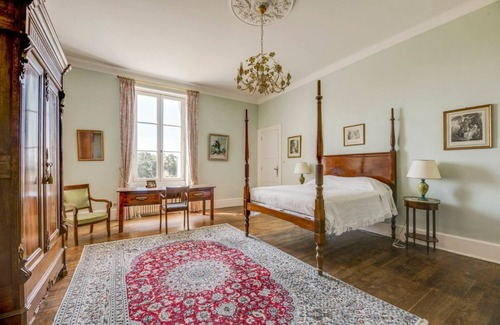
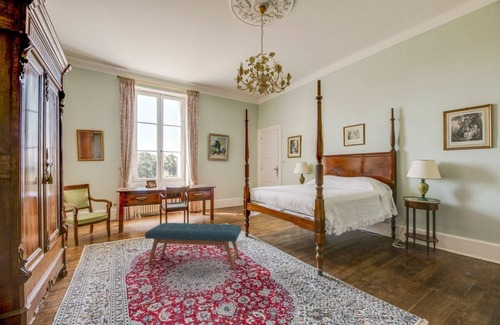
+ bench [144,222,242,270]
